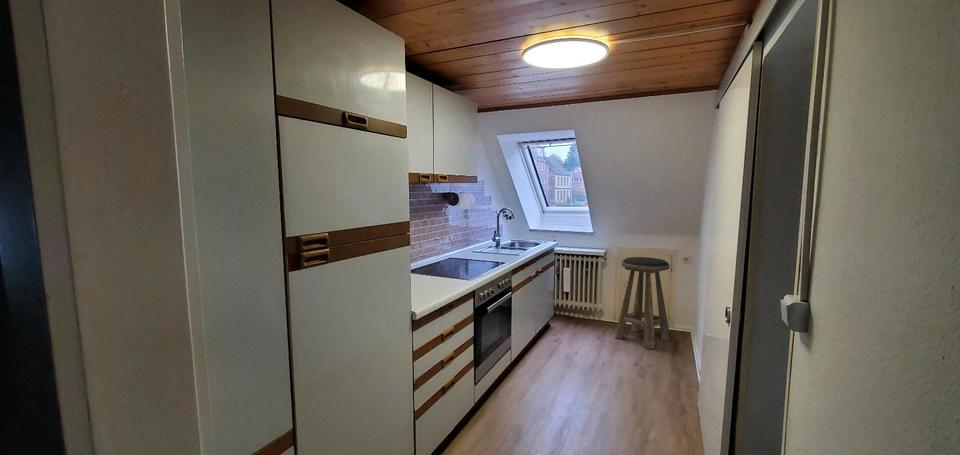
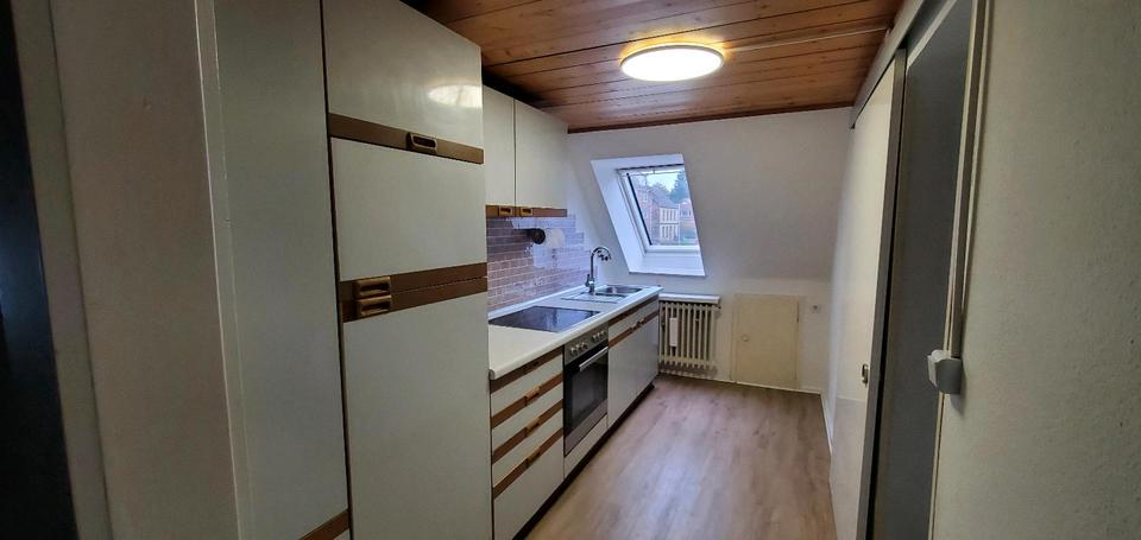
- stool [614,256,671,350]
